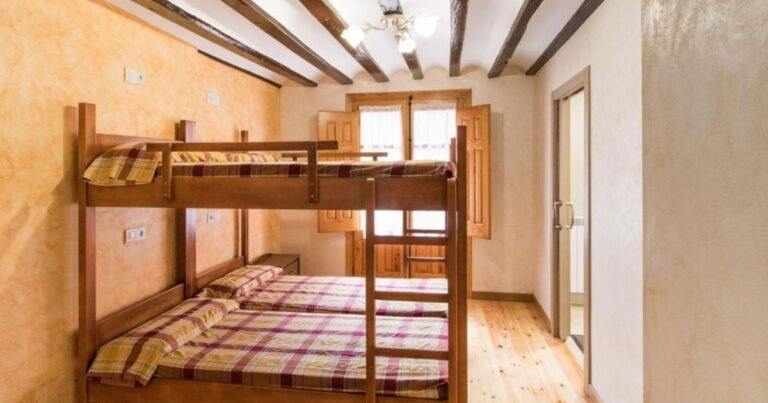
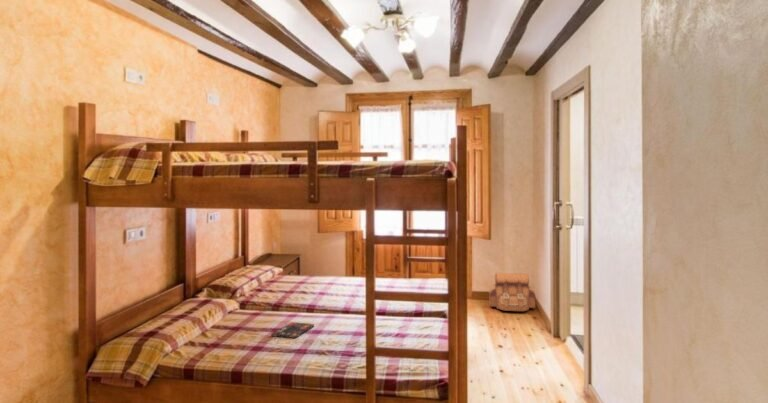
+ backpack [488,272,536,312]
+ book [270,321,315,339]
